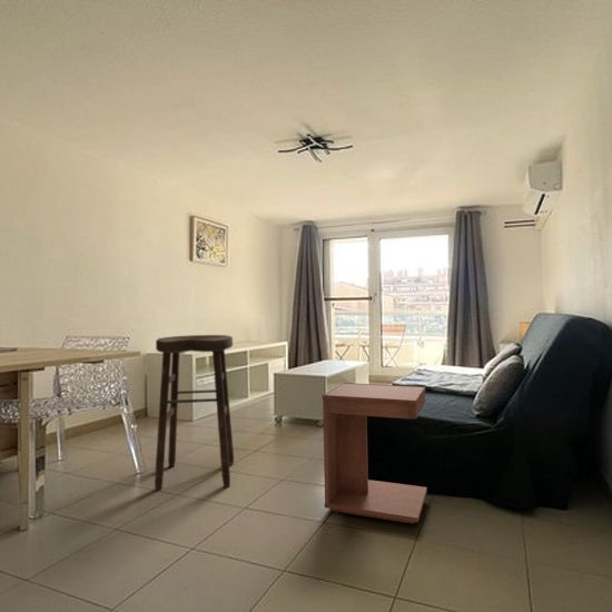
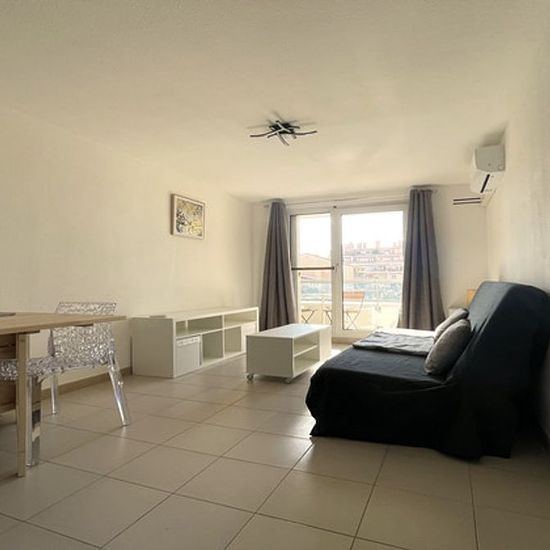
- side table [322,382,428,525]
- stool [154,334,235,492]
